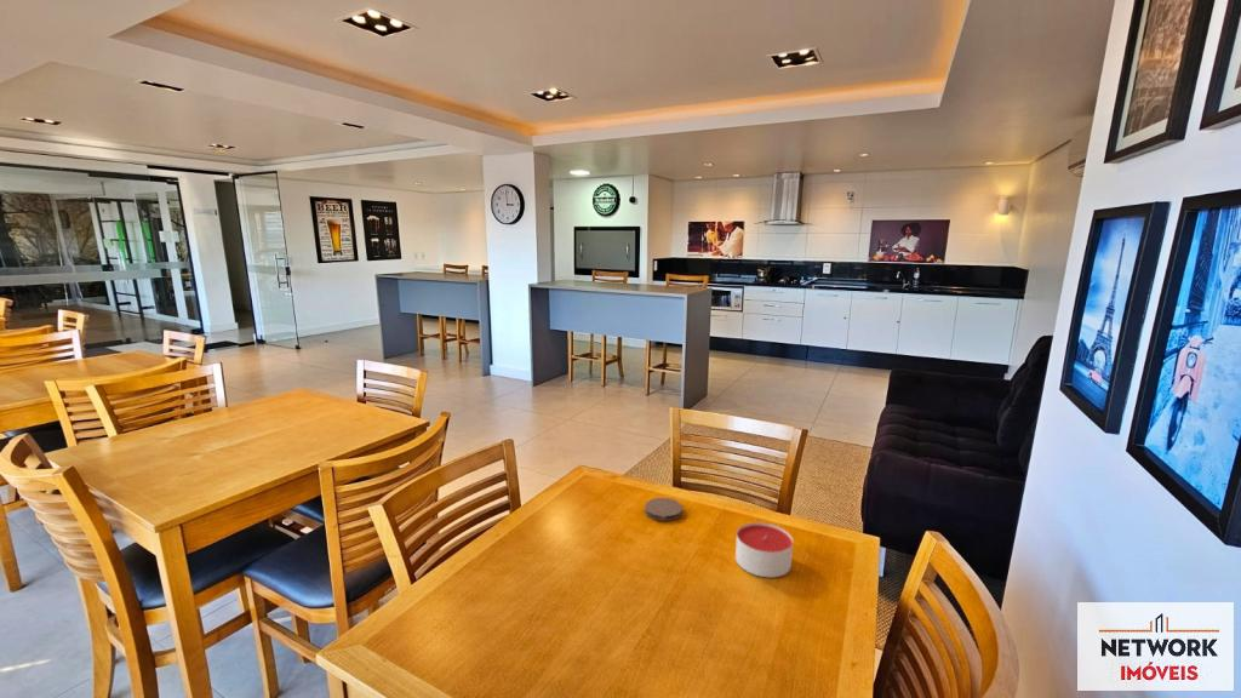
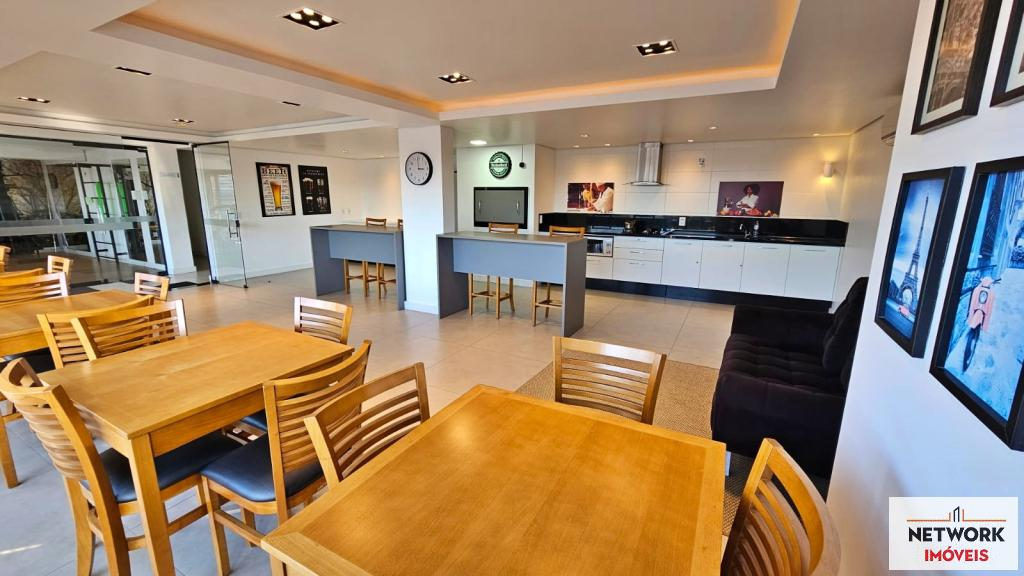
- coaster [644,497,684,522]
- candle [734,521,794,578]
